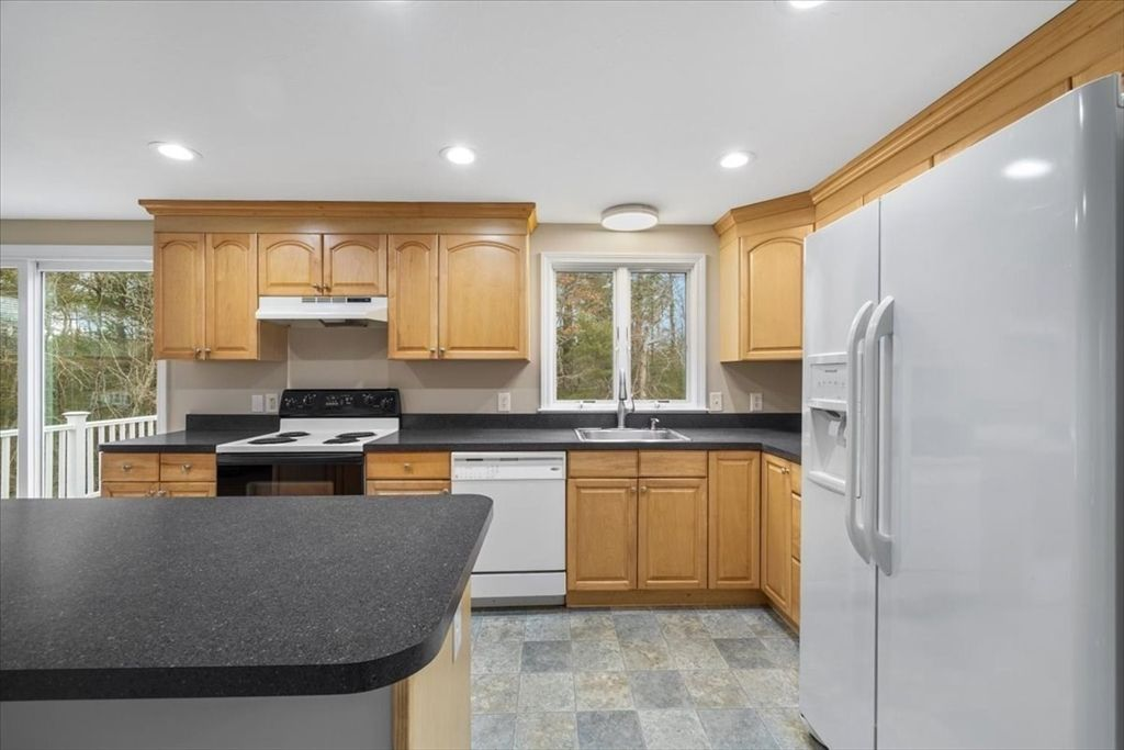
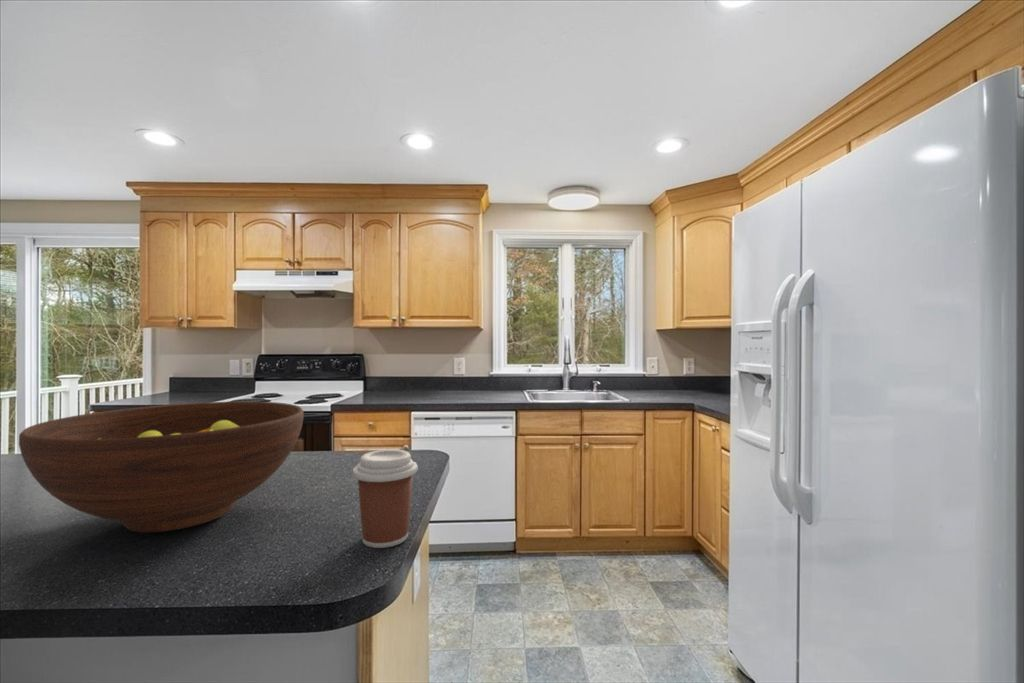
+ coffee cup [352,449,419,549]
+ fruit bowl [18,401,305,533]
